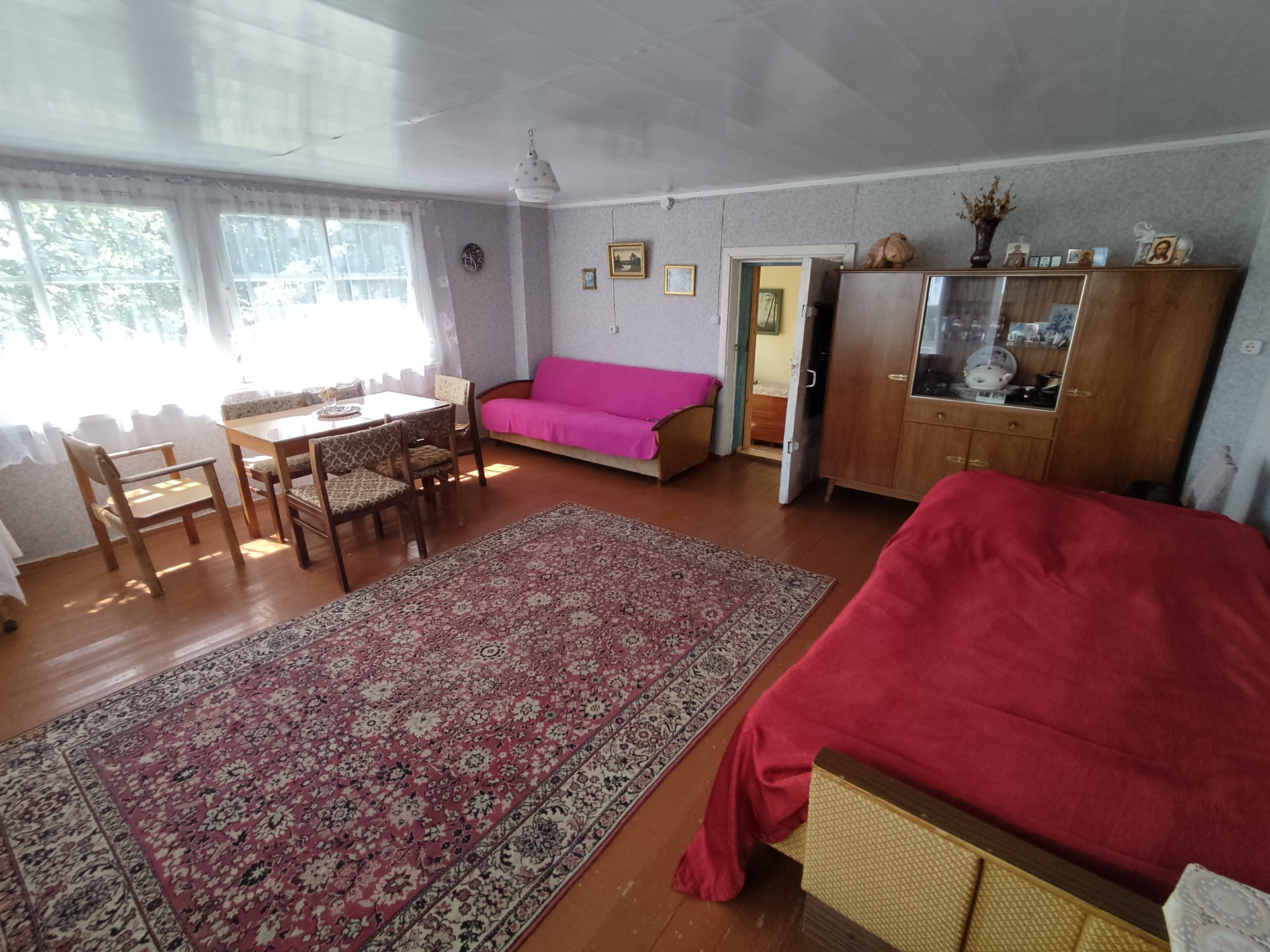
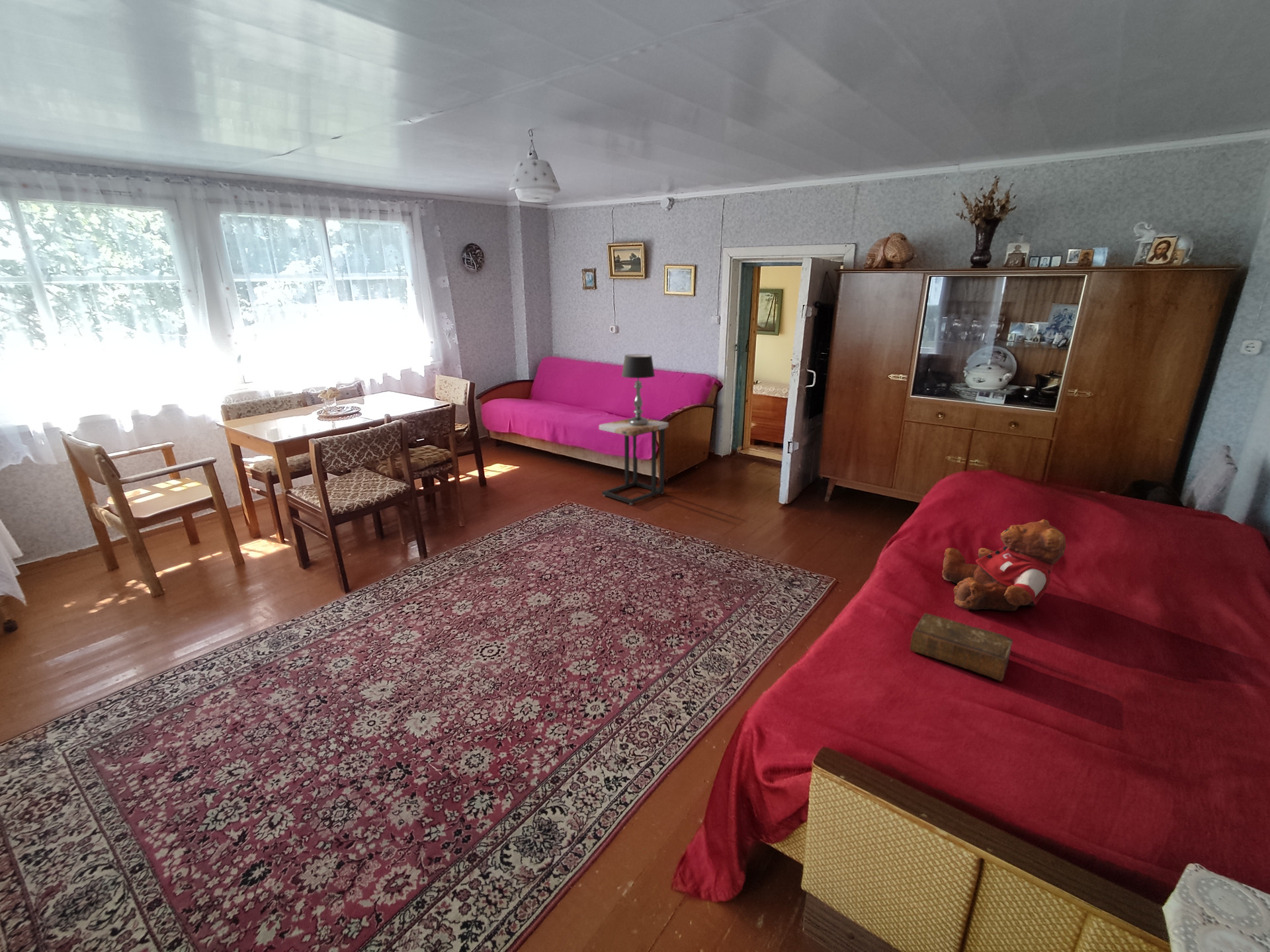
+ teddy bear [941,518,1066,612]
+ table lamp [621,354,656,426]
+ side table [599,418,669,505]
+ book [910,612,1013,682]
